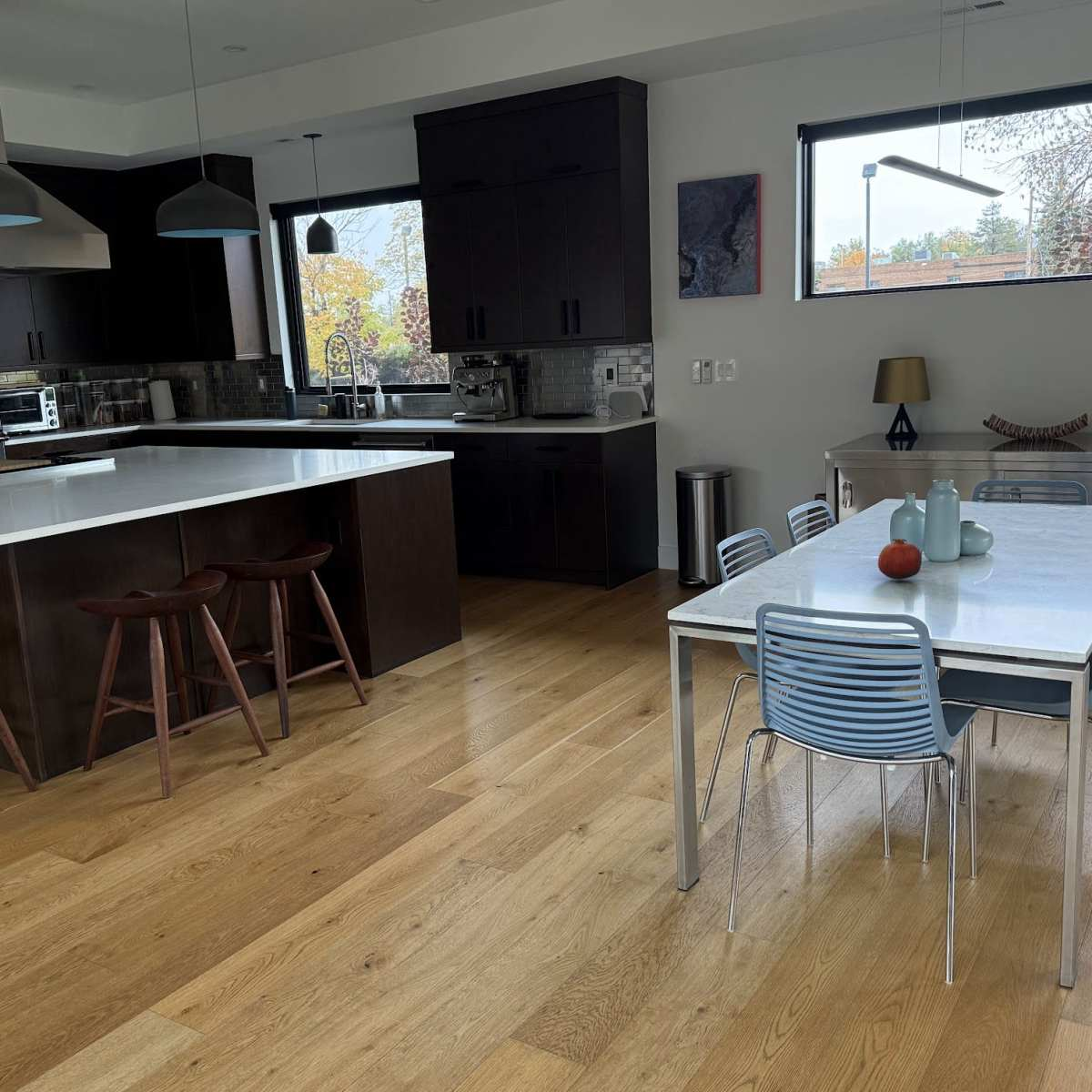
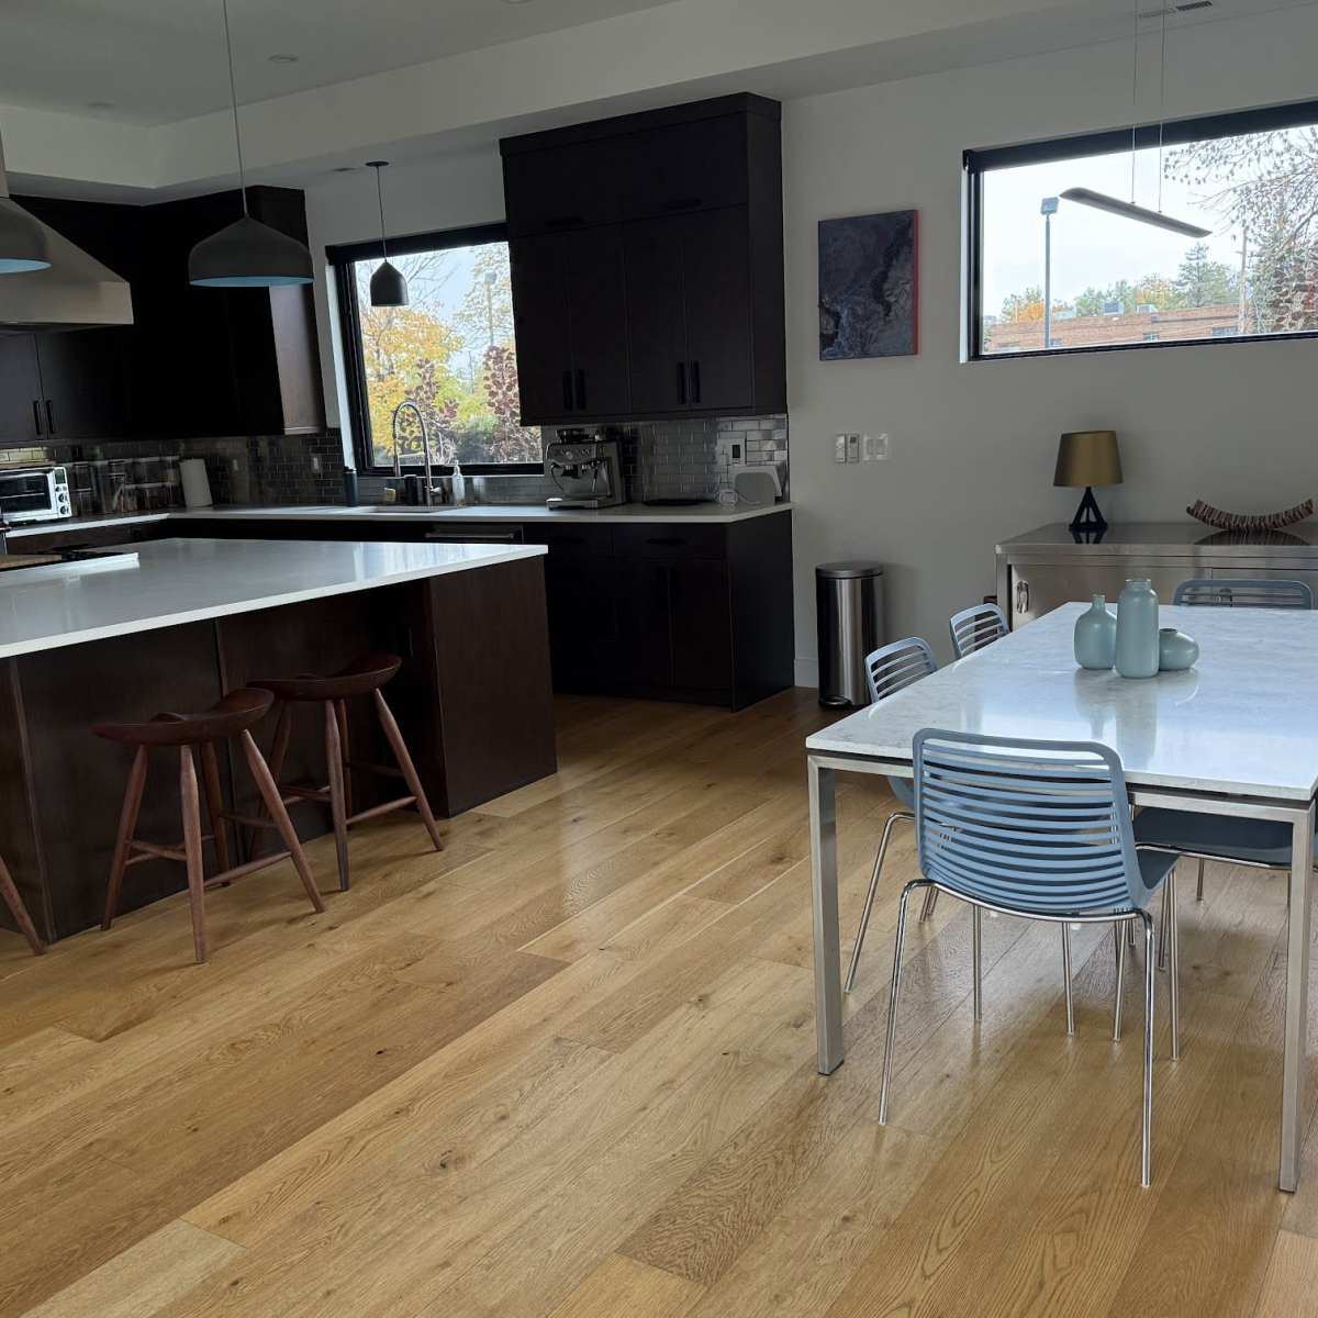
- fruit [877,538,923,581]
